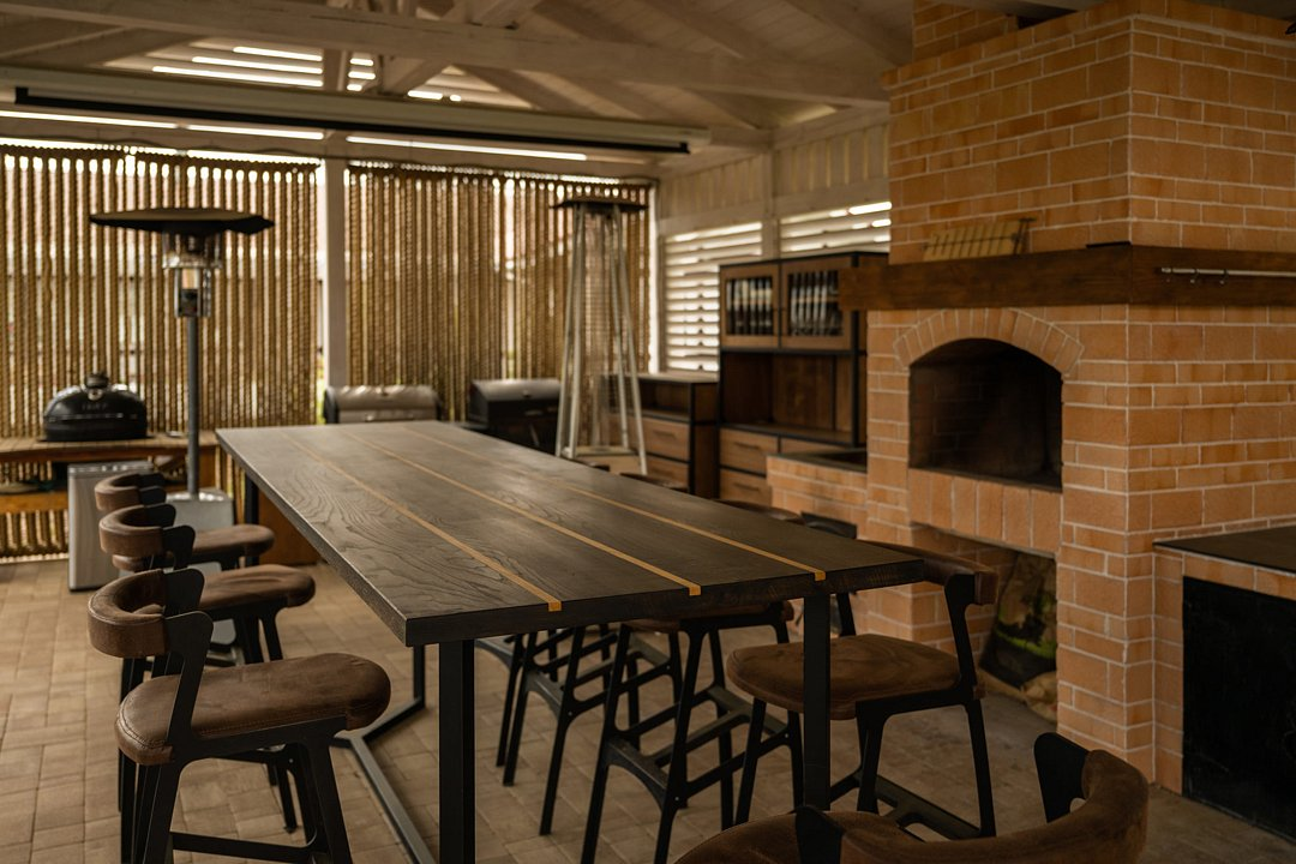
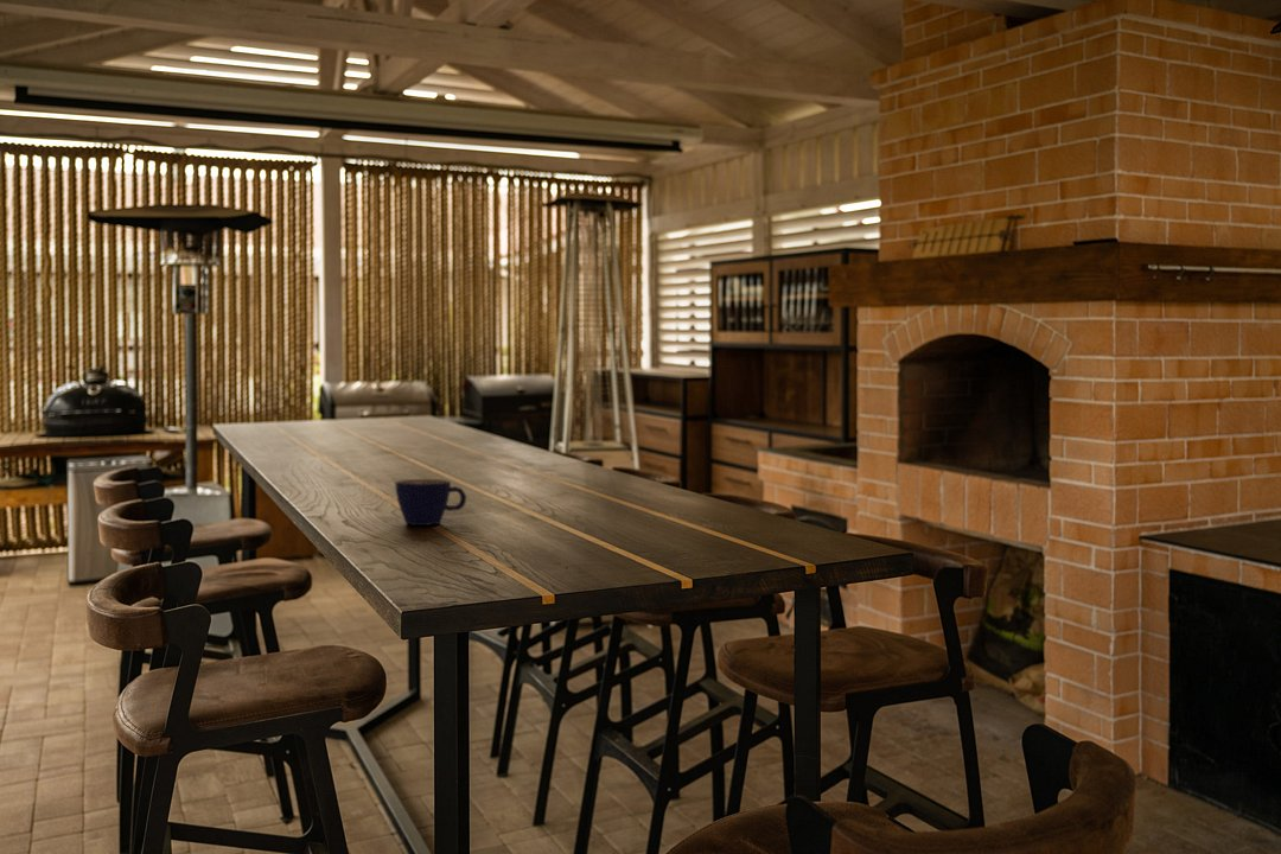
+ cup [394,478,467,527]
